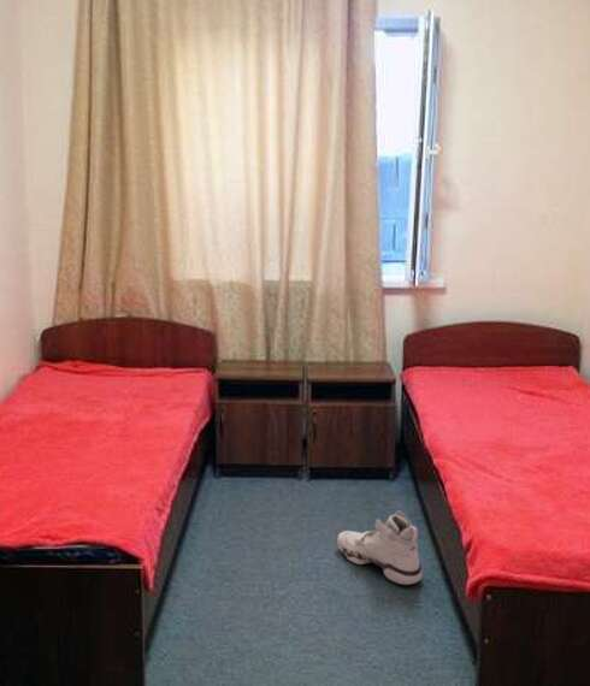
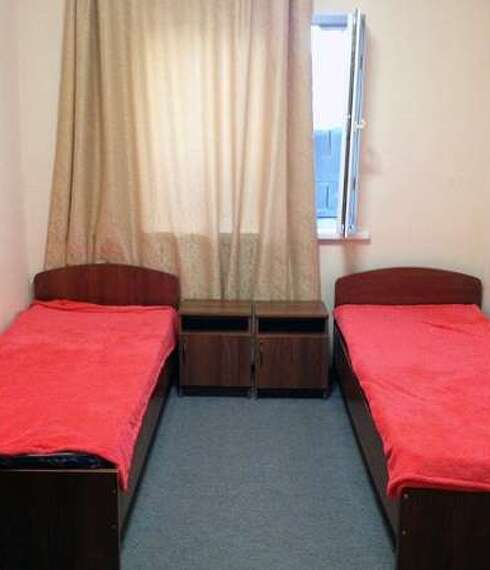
- sneaker [336,509,423,586]
